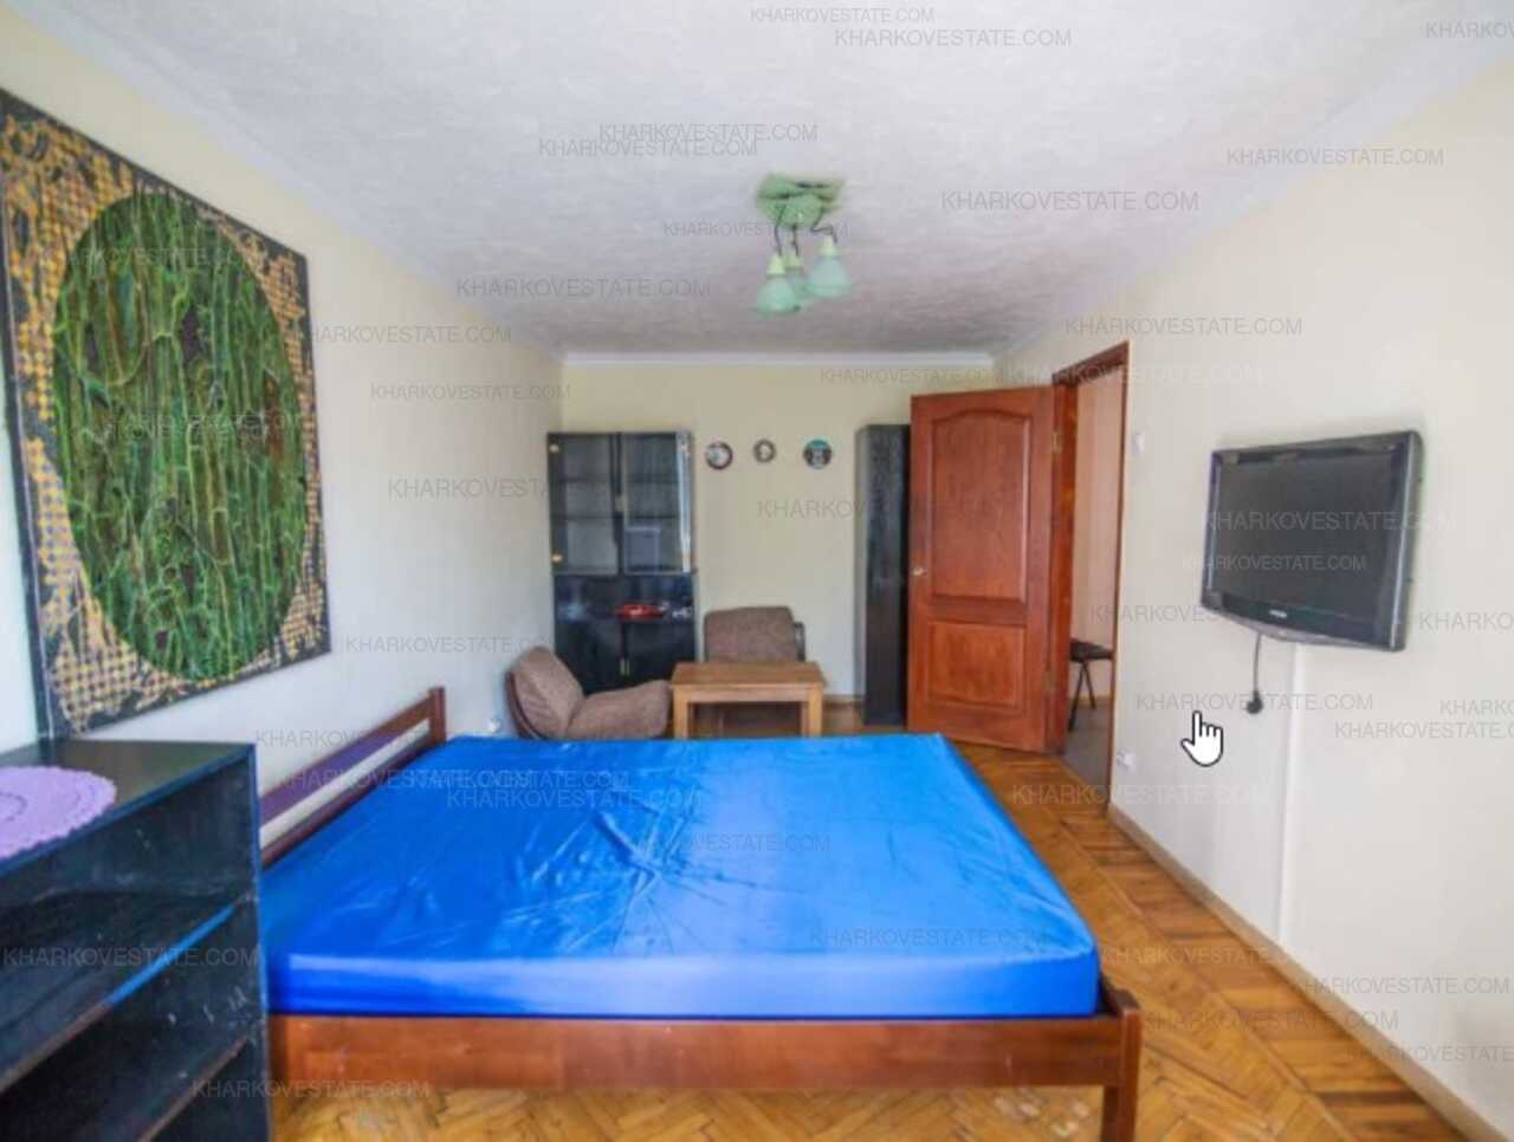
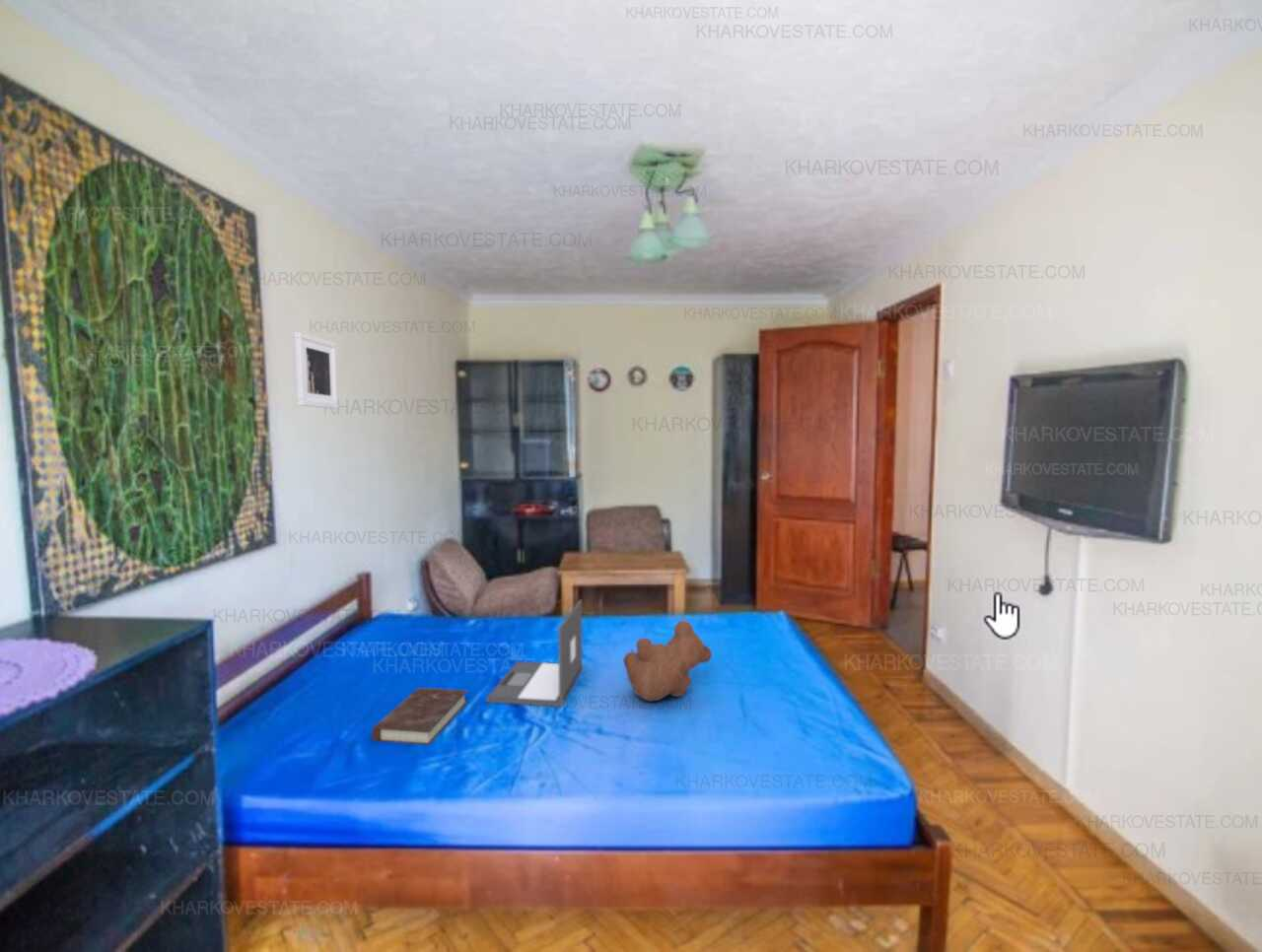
+ laptop [485,598,584,708]
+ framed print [293,331,339,409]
+ book [371,687,469,746]
+ teddy bear [622,619,713,703]
